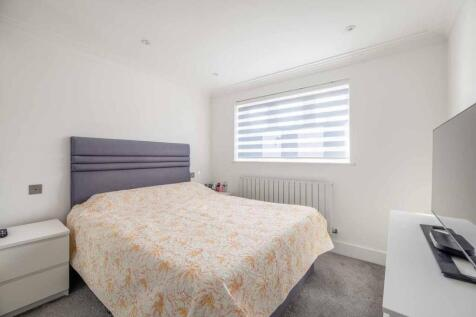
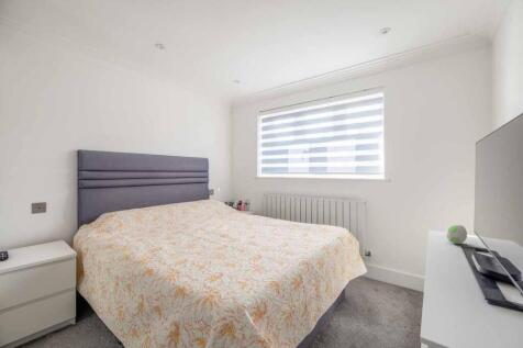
+ decorative egg [445,224,468,245]
